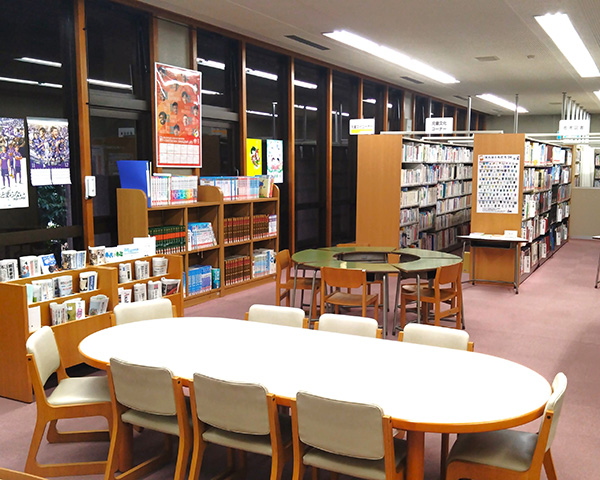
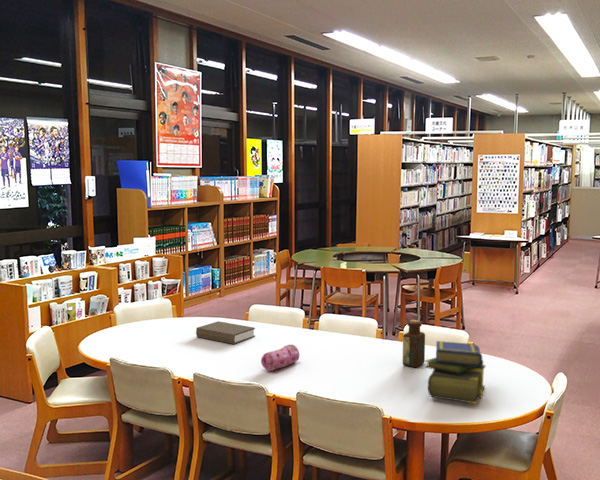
+ book [195,320,256,345]
+ pencil case [260,344,300,372]
+ bottle [402,319,426,368]
+ stack of books [424,340,486,405]
